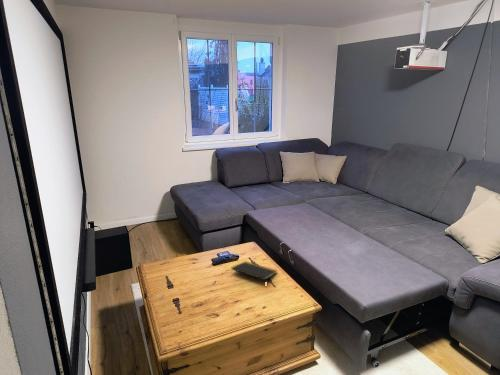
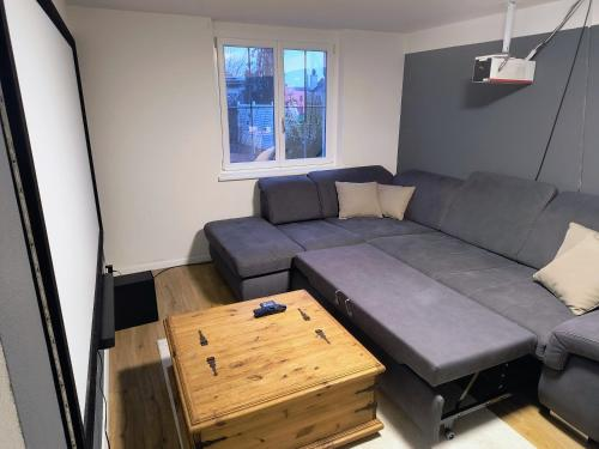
- notepad [230,260,278,281]
